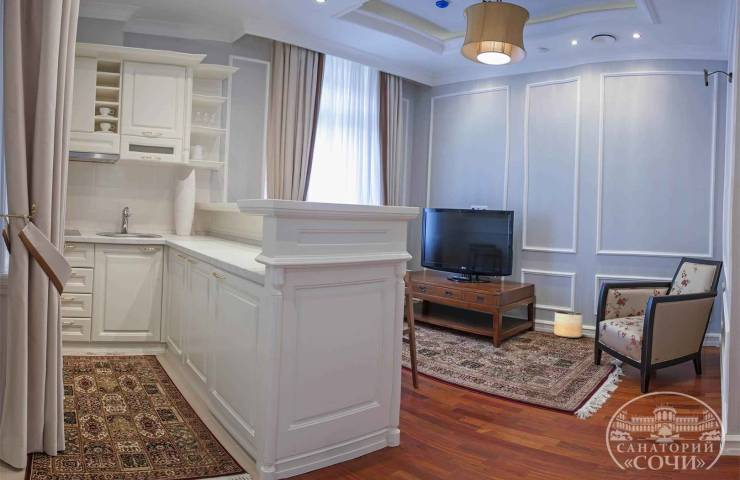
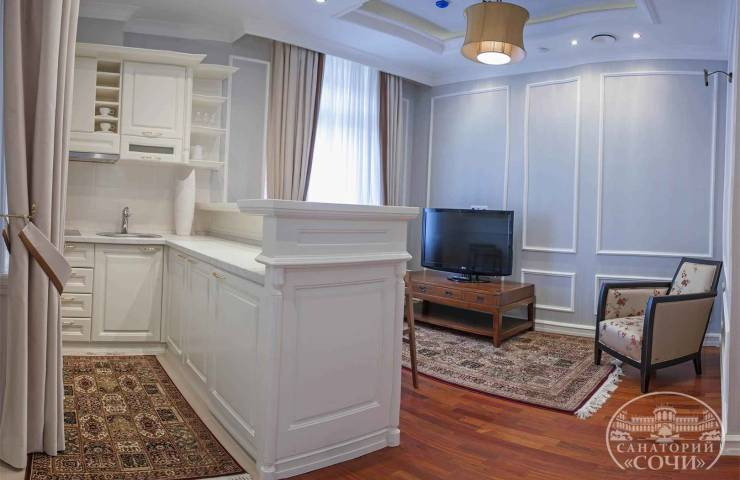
- planter [553,310,584,339]
